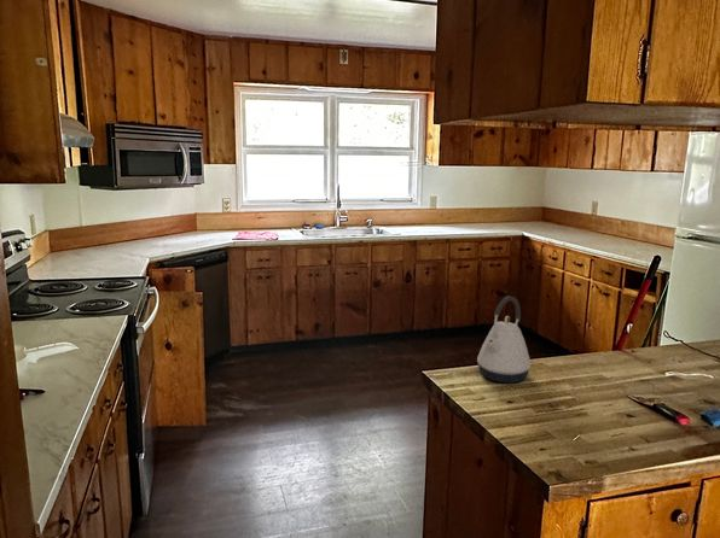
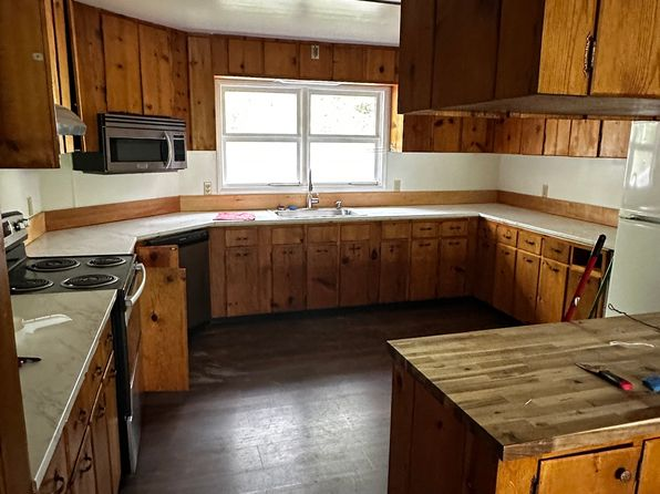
- kettle [476,294,533,384]
